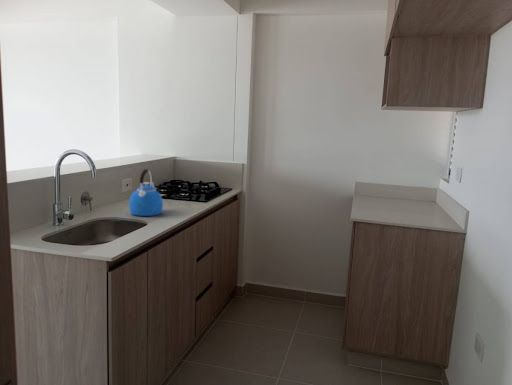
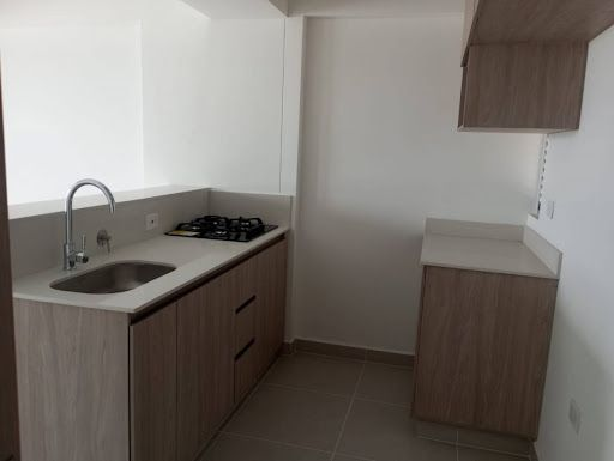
- kettle [128,168,164,217]
